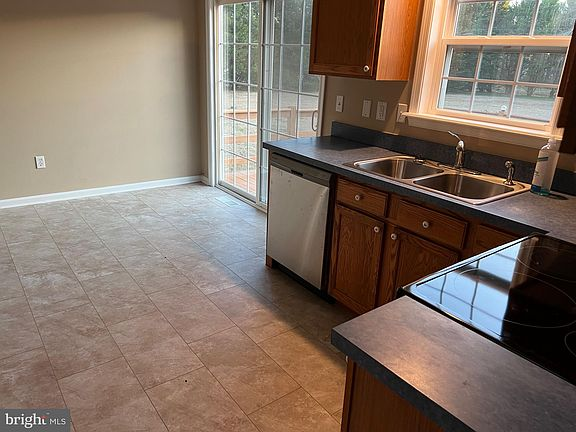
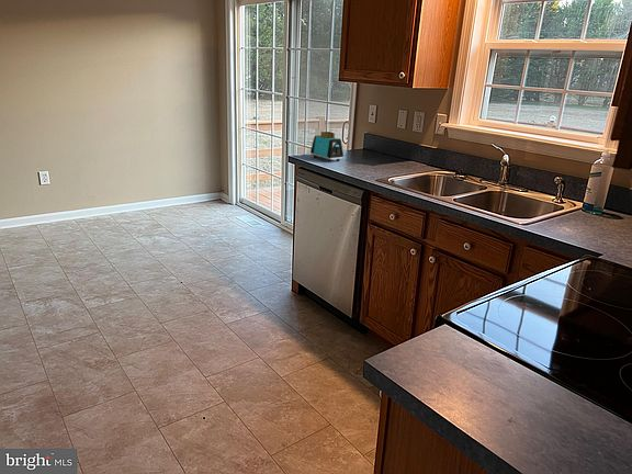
+ toaster [309,131,345,163]
